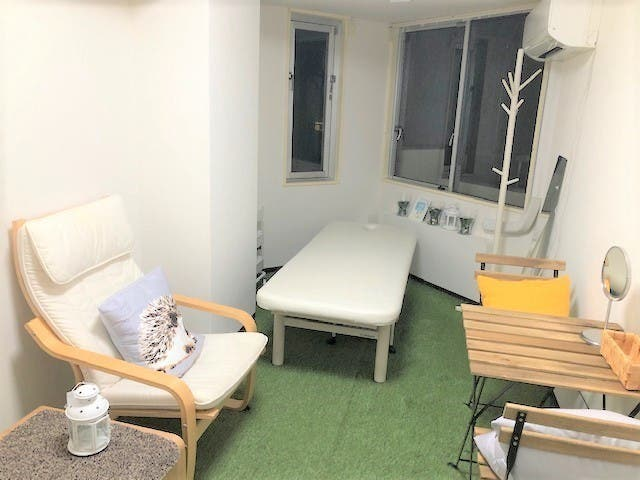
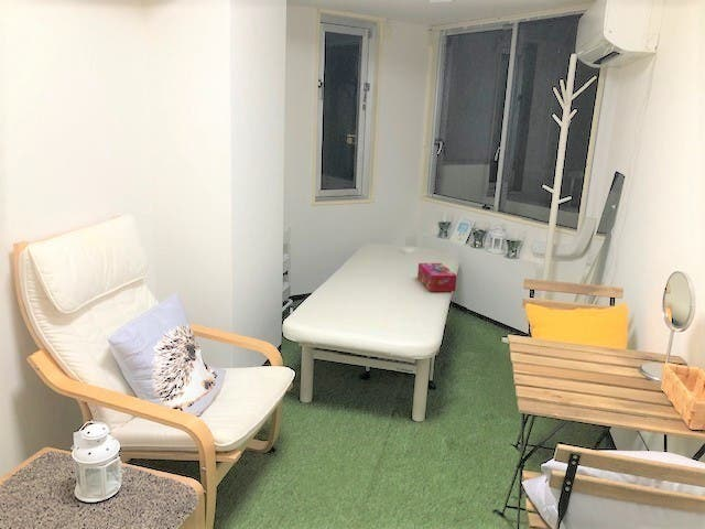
+ tissue box [416,262,458,293]
